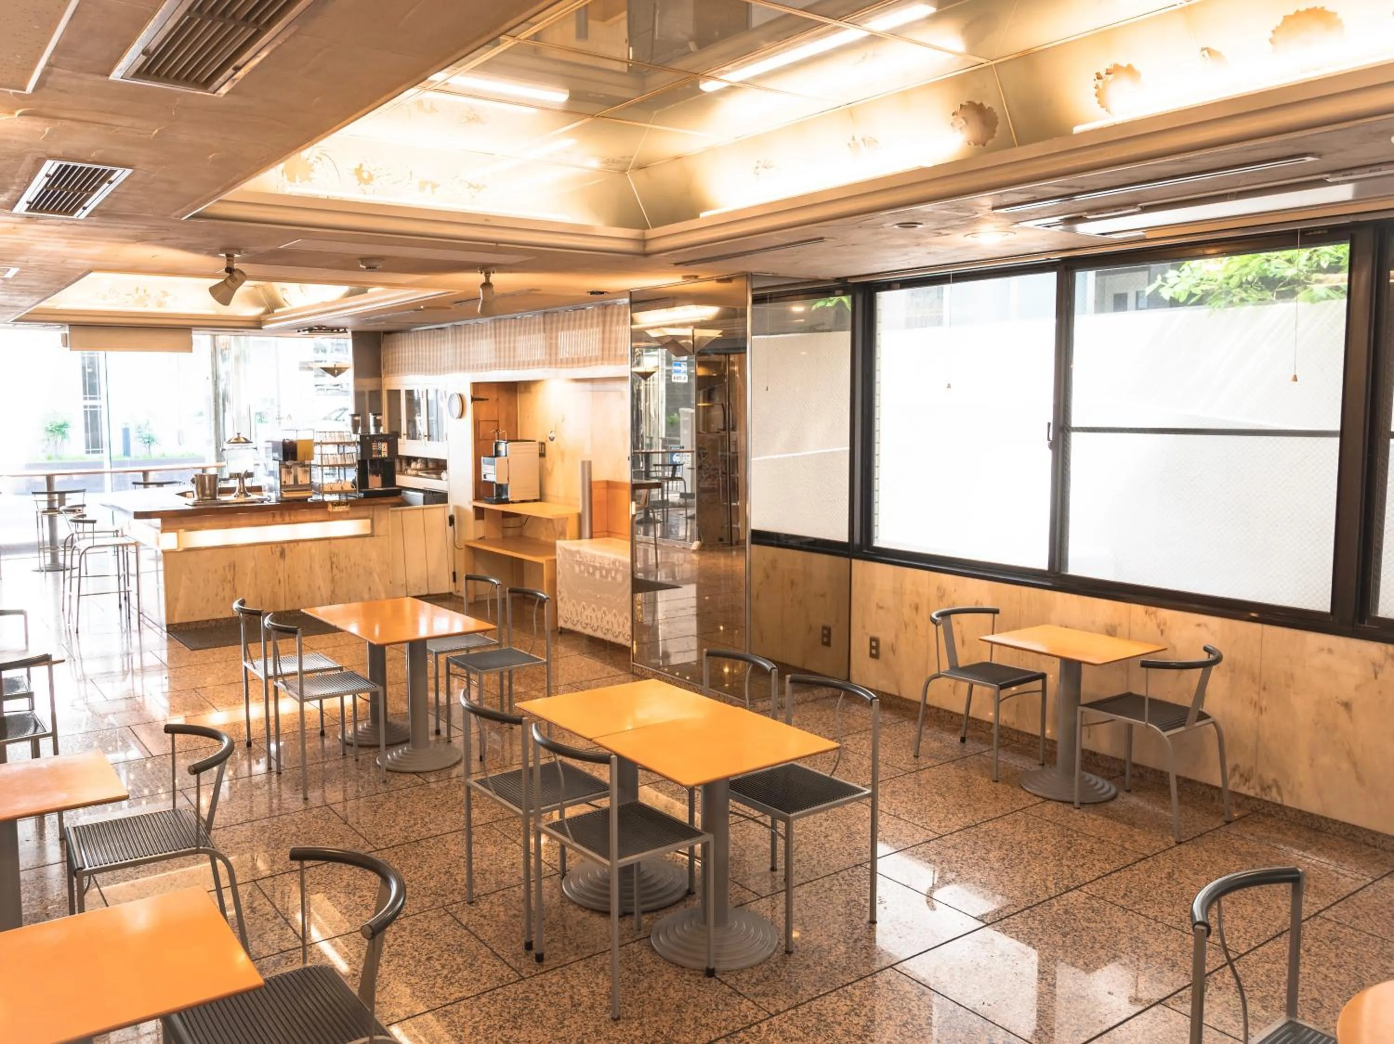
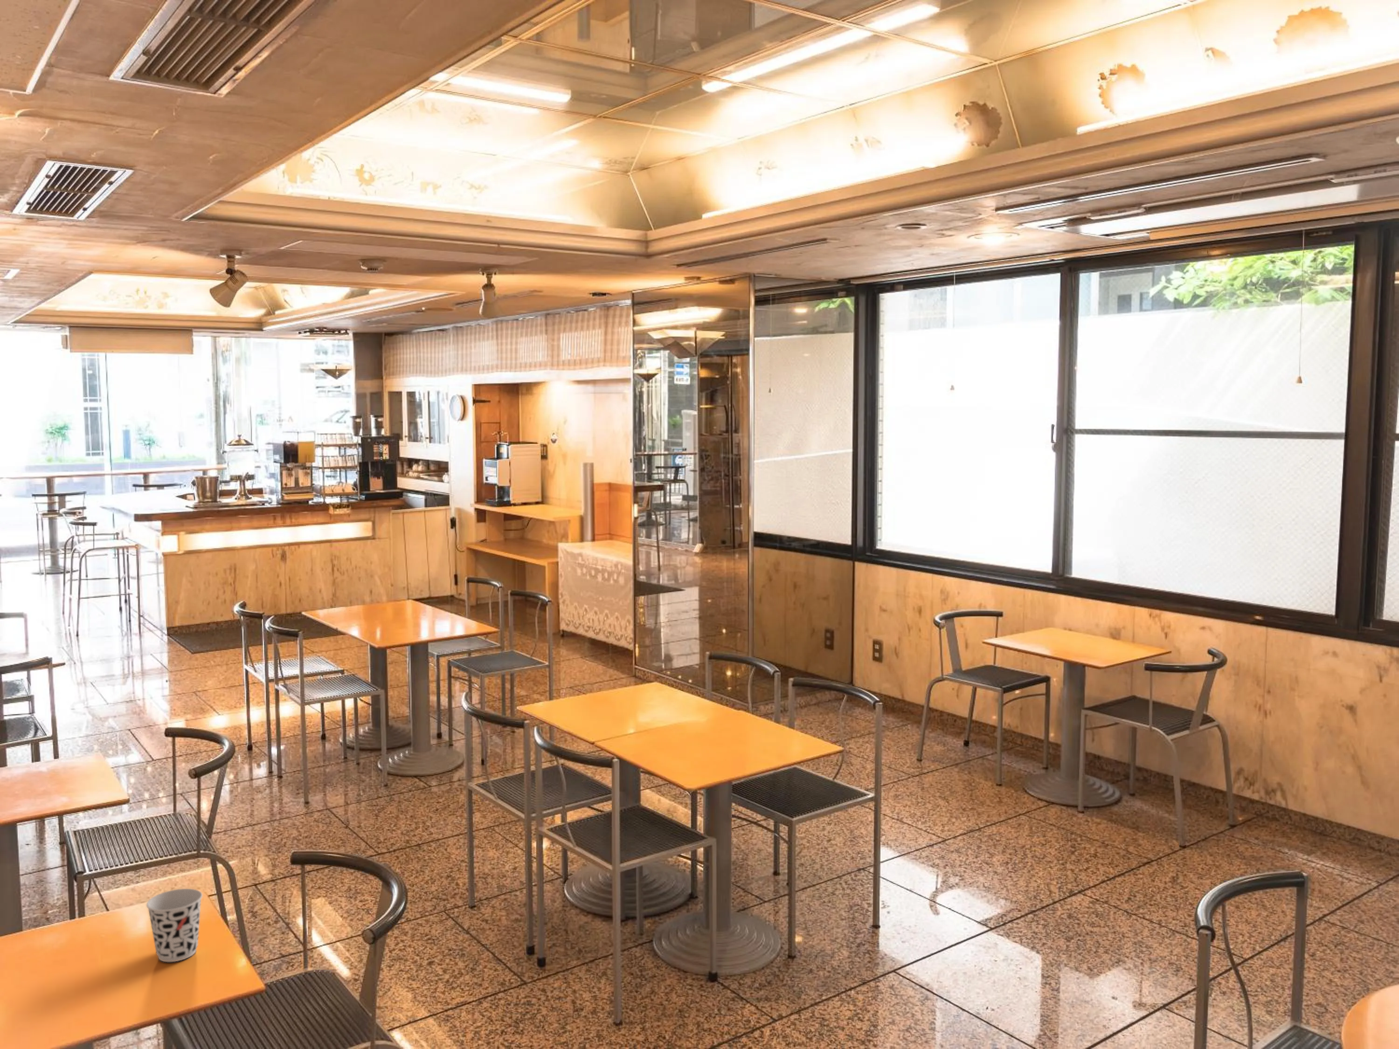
+ cup [147,888,203,962]
